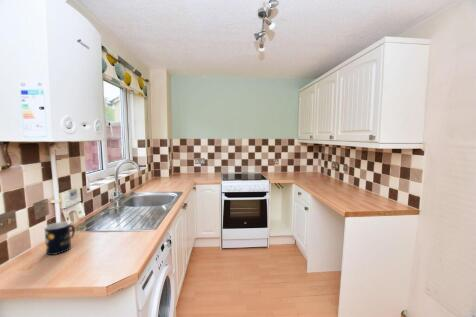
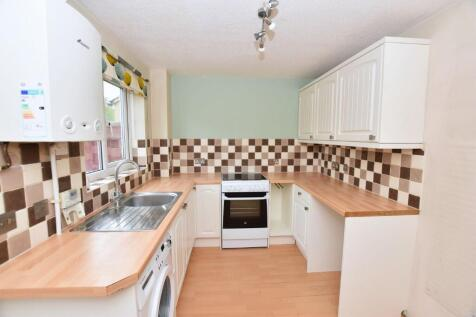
- mug [44,221,76,256]
